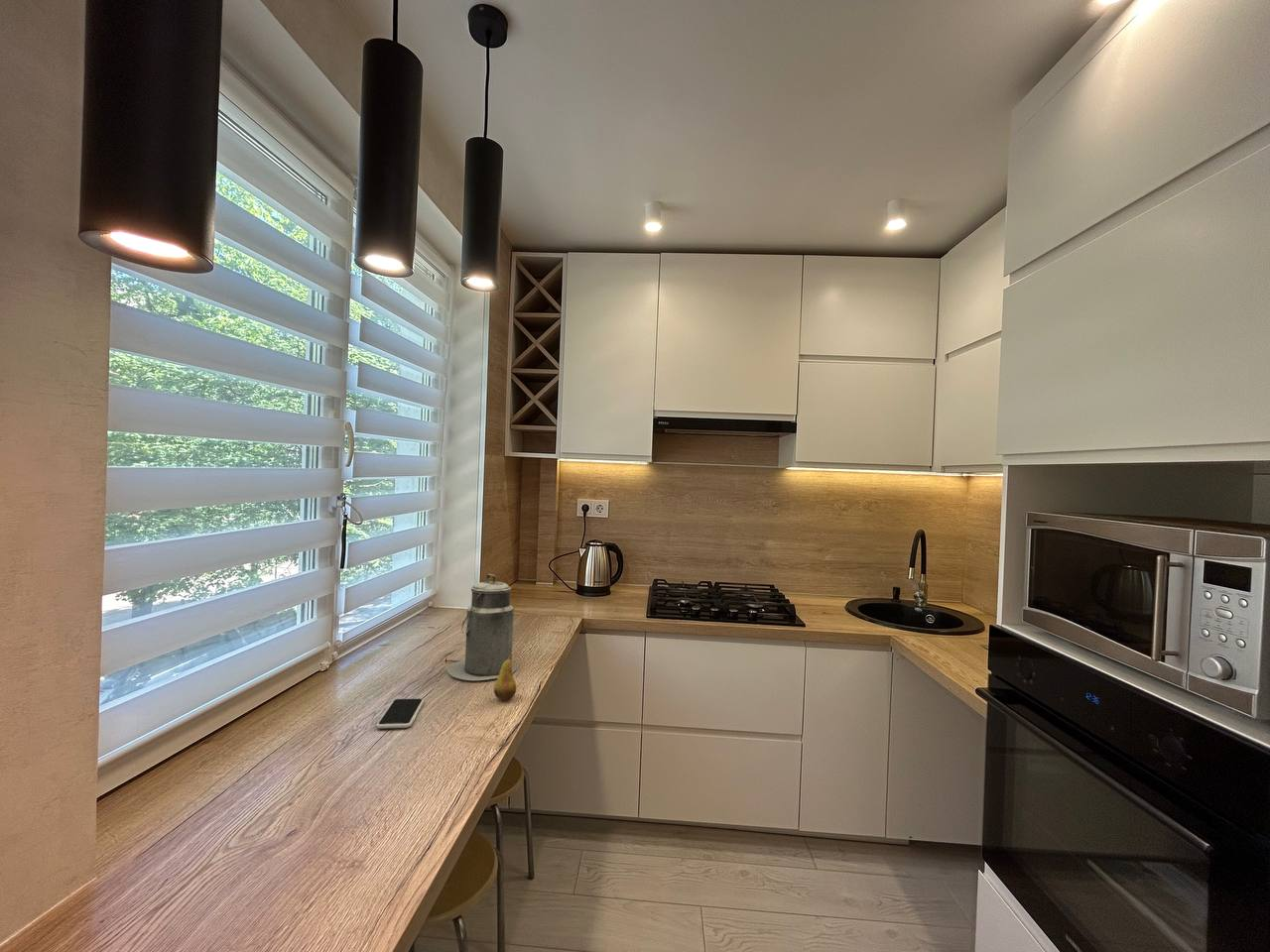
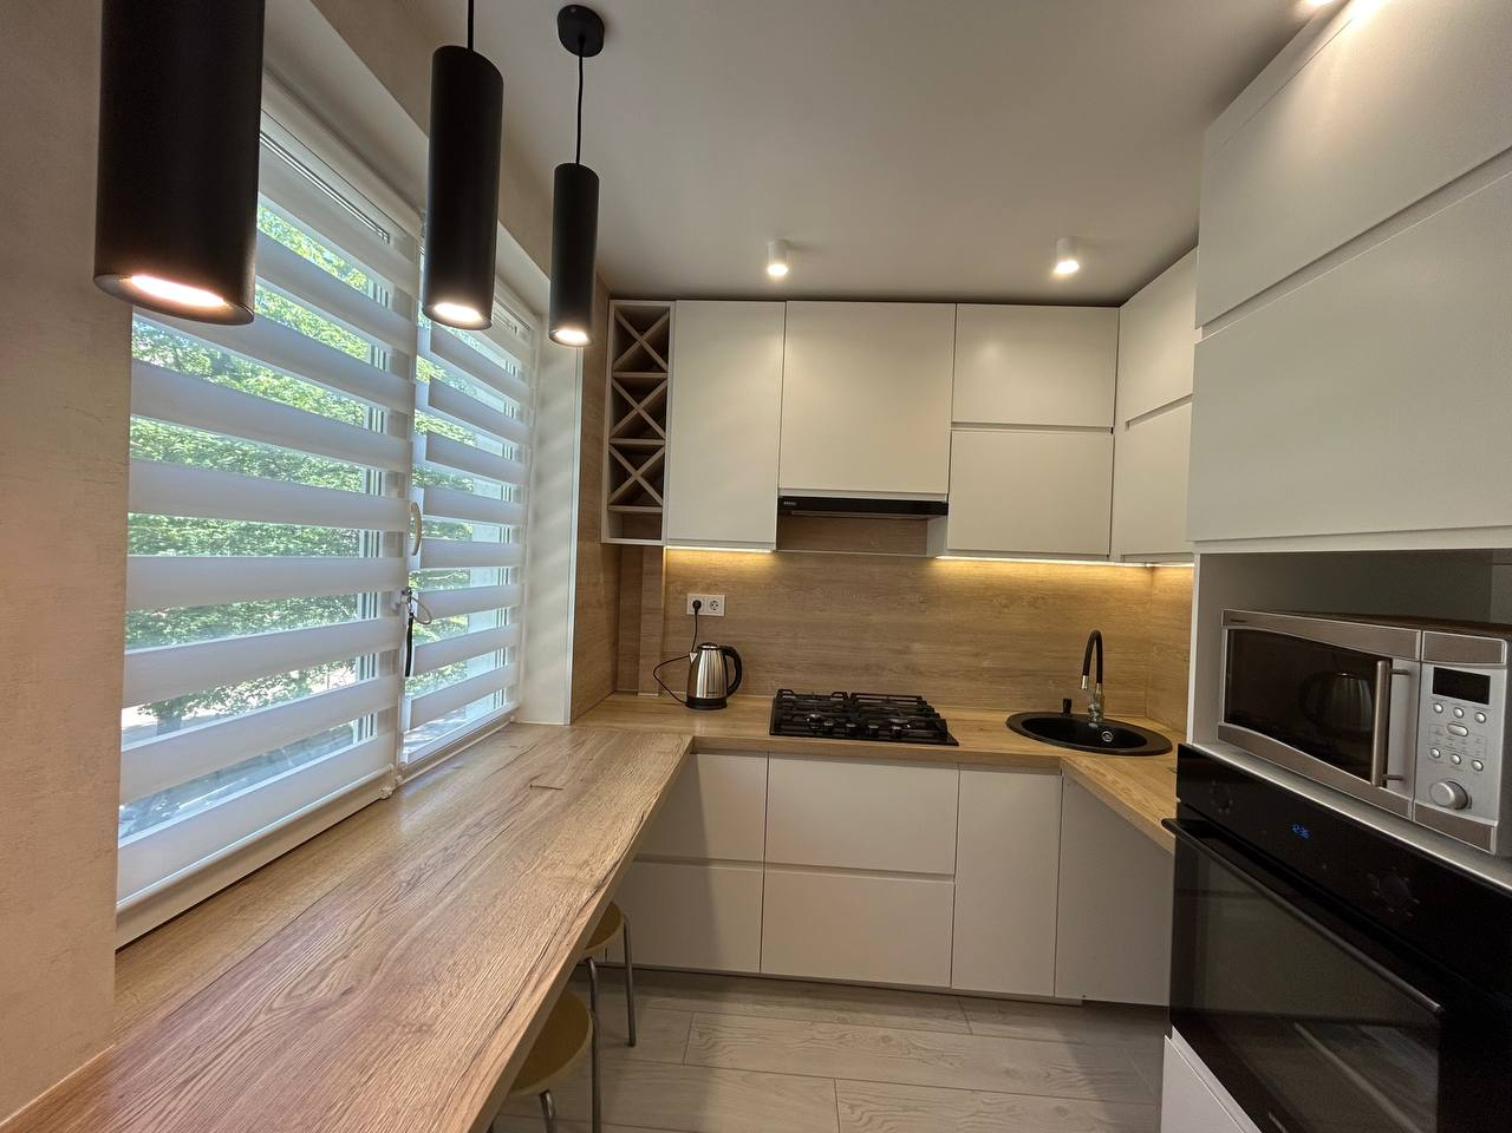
- fruit [493,648,517,701]
- canister [446,573,518,681]
- smartphone [375,697,425,729]
